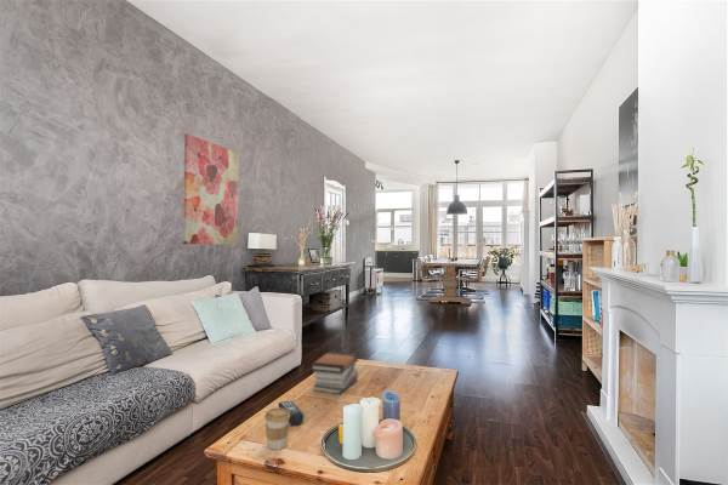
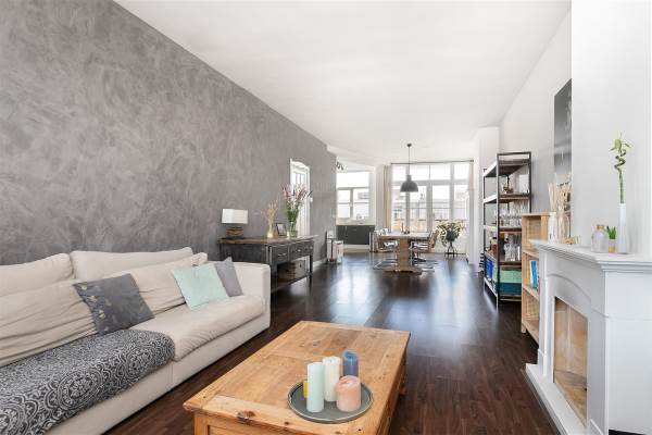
- wall art [182,132,239,246]
- coffee cup [263,407,290,451]
- remote control [278,400,305,427]
- book stack [309,350,359,395]
